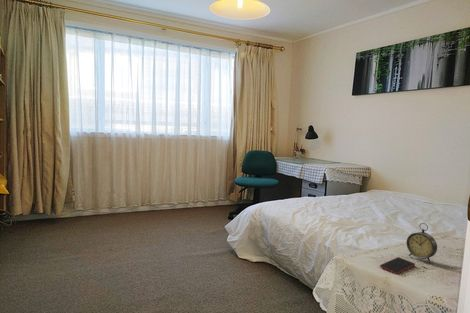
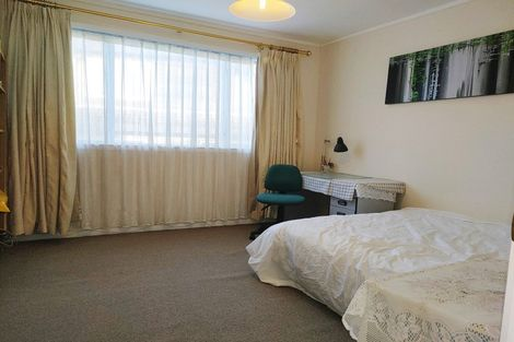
- smartphone [379,256,416,275]
- alarm clock [405,222,438,265]
